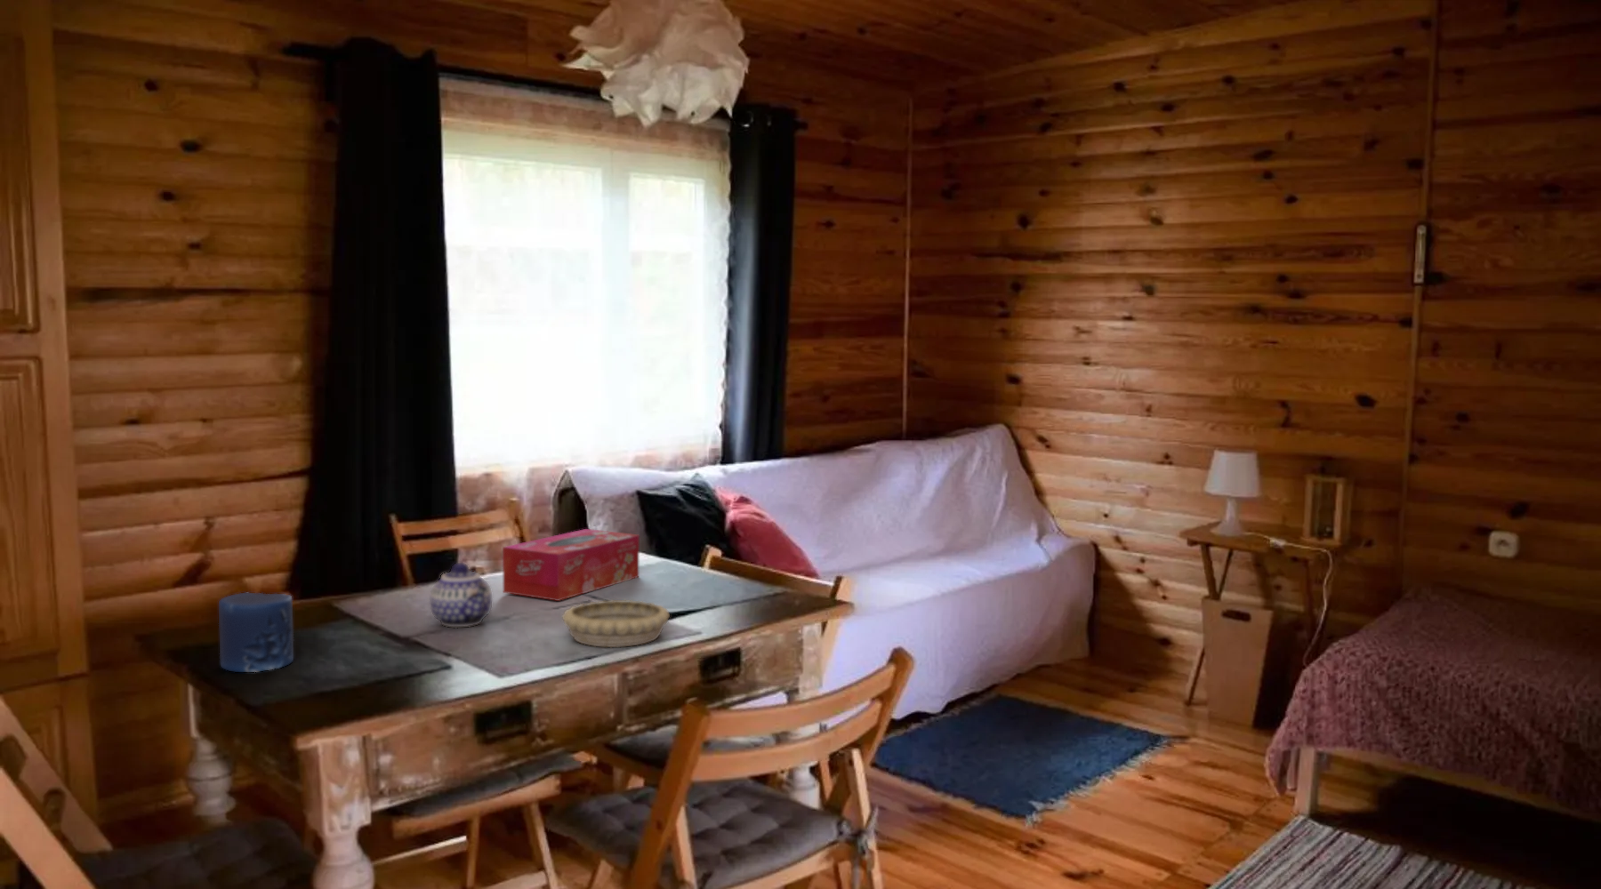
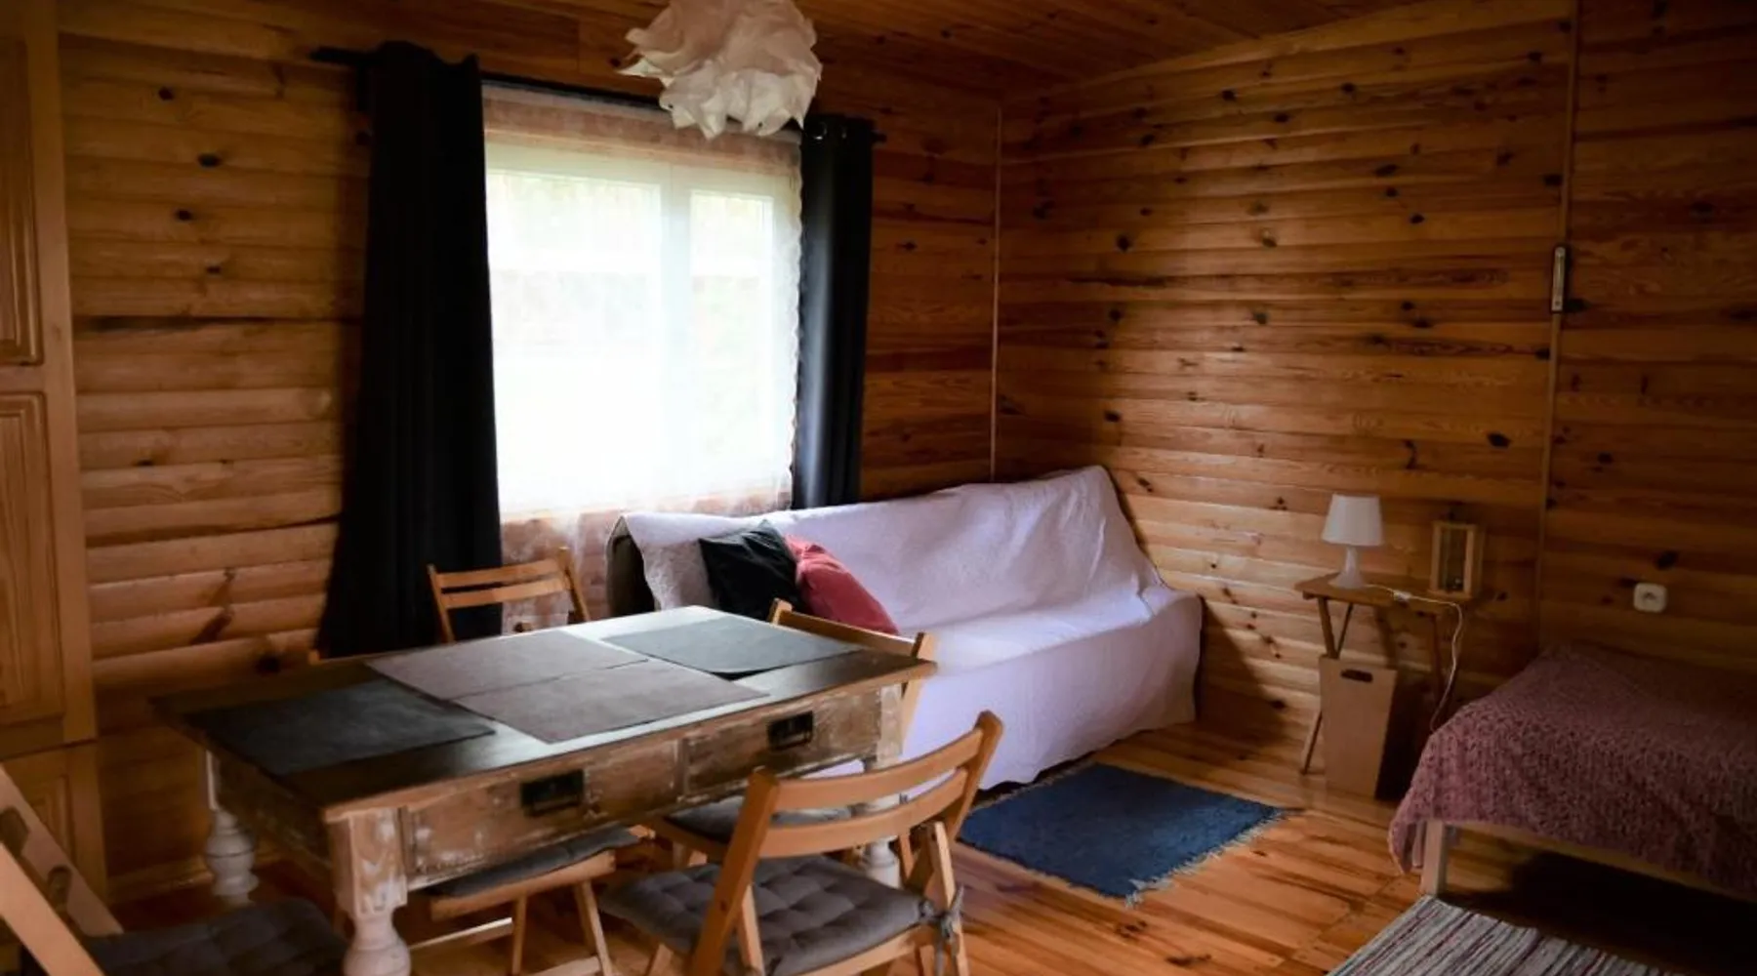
- teapot [429,562,493,627]
- decorative bowl [562,599,670,648]
- candle [218,592,295,673]
- tissue box [502,528,640,602]
